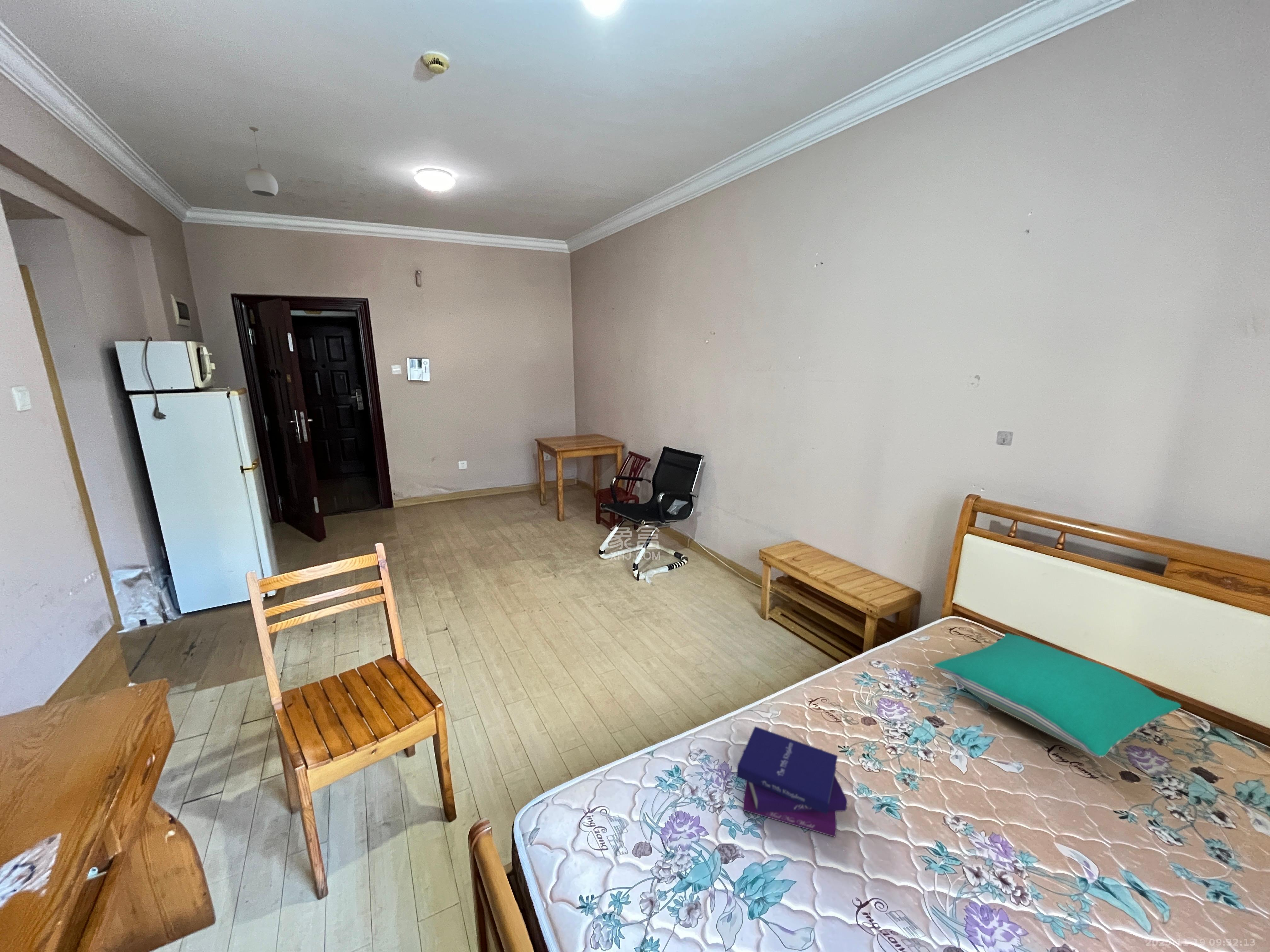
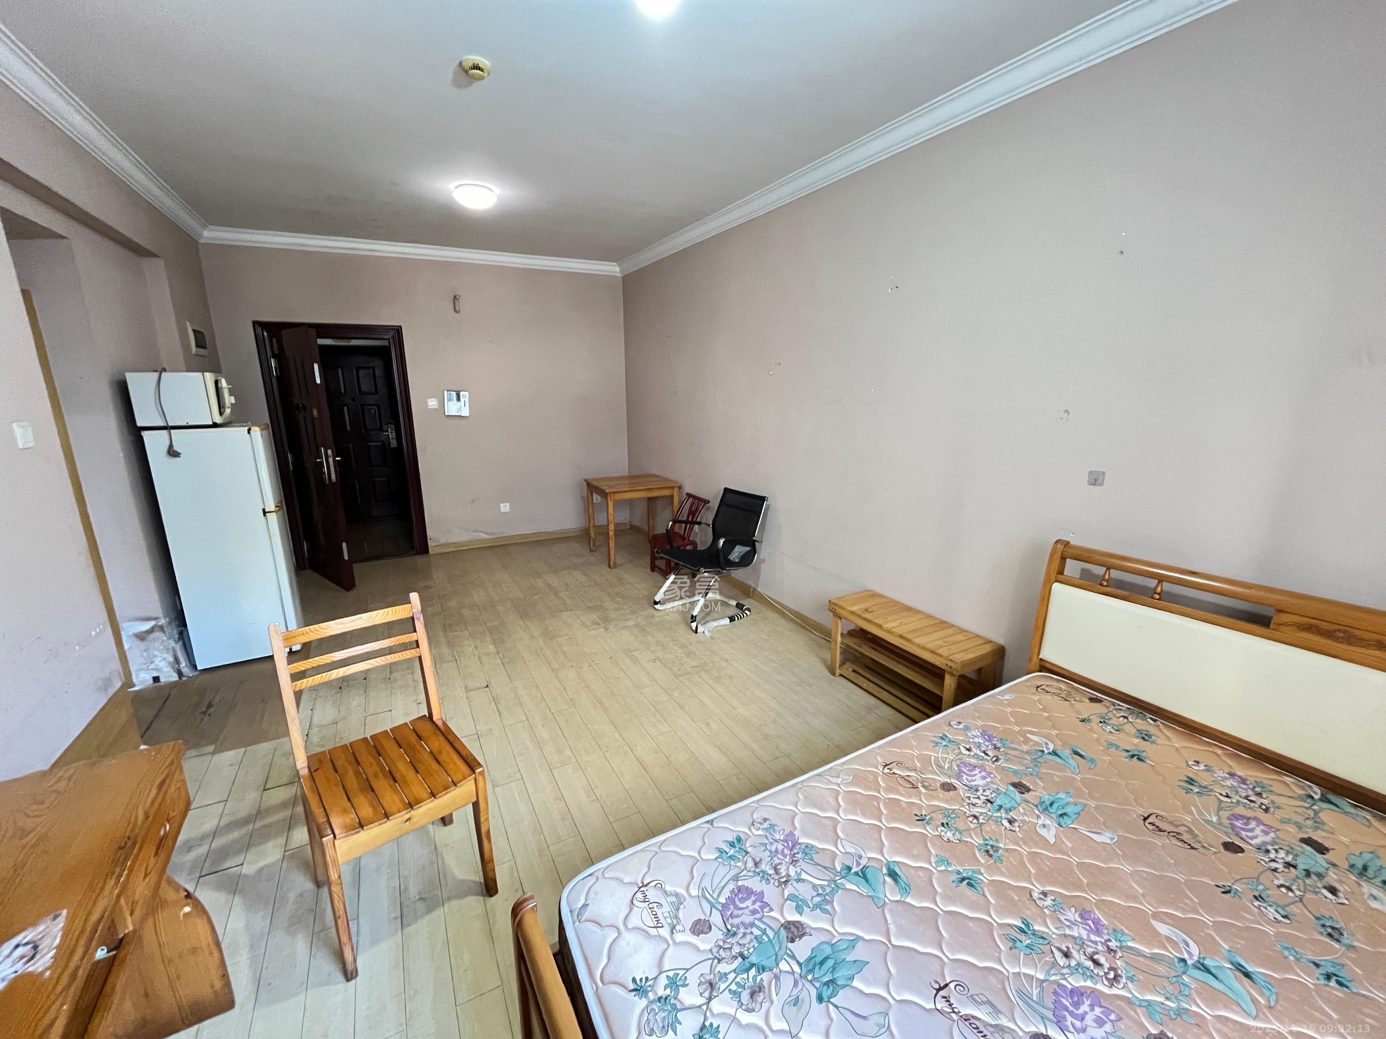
- pillow [932,633,1181,758]
- pendant light [245,126,278,197]
- book [736,726,848,838]
